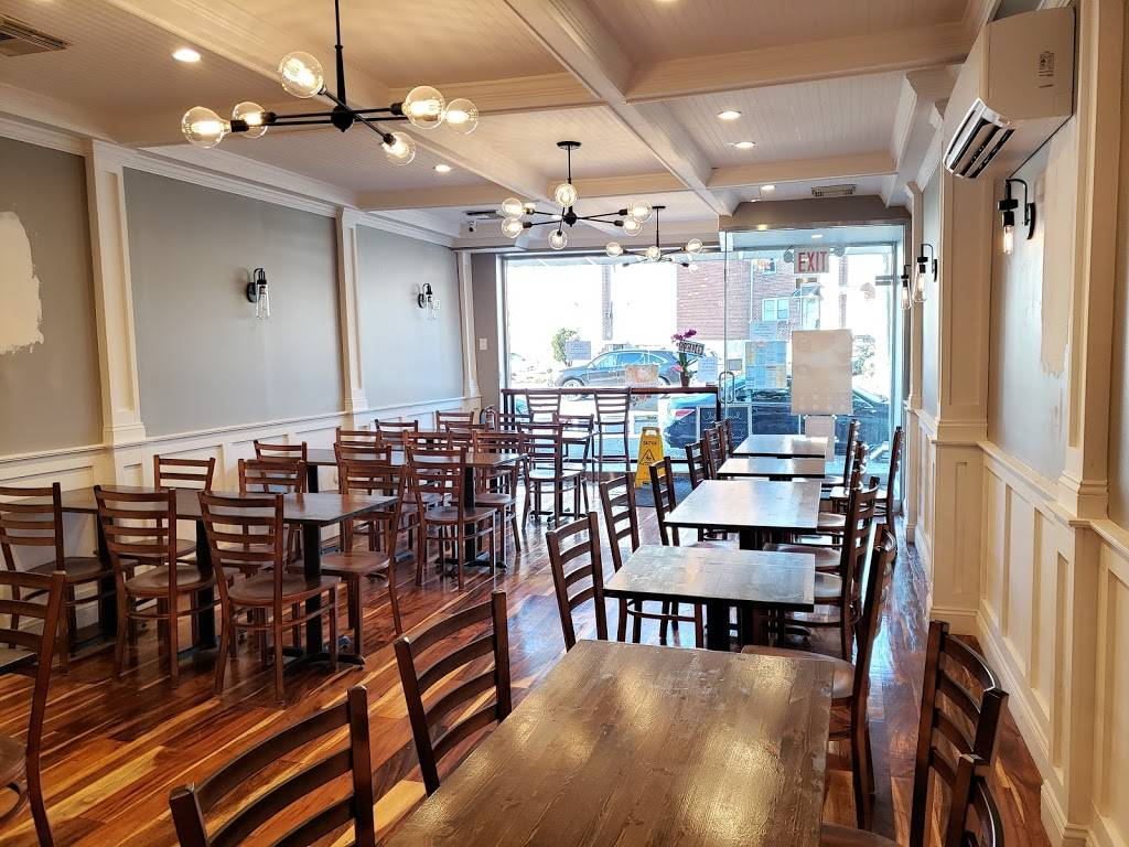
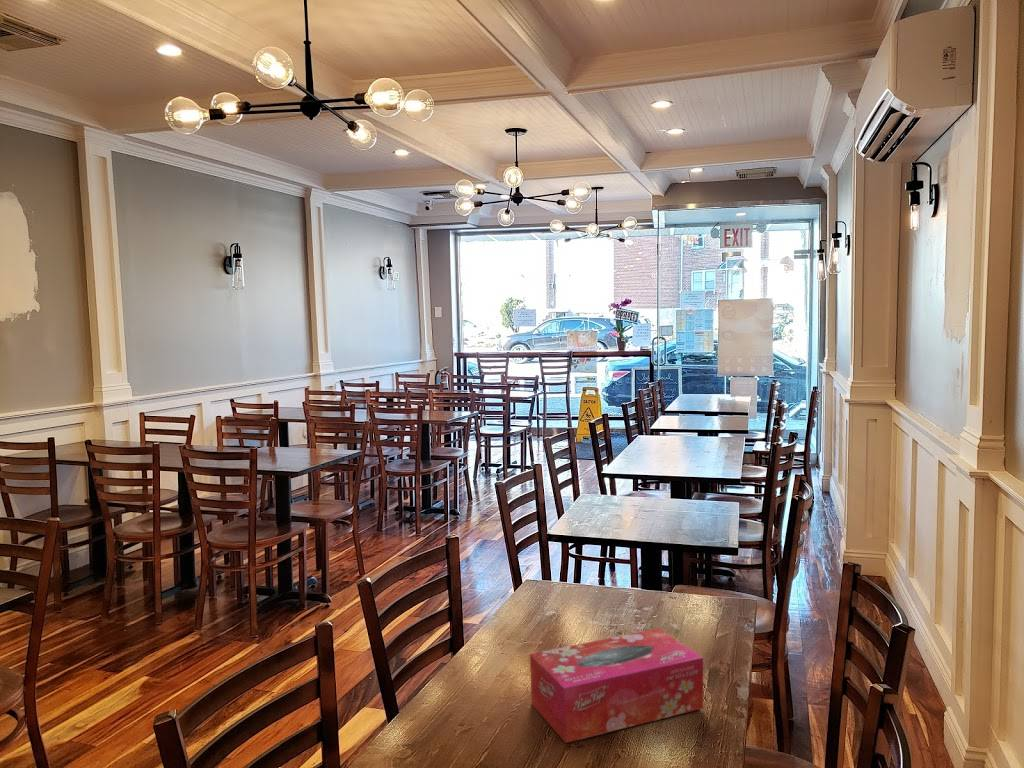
+ tissue box [529,627,705,744]
